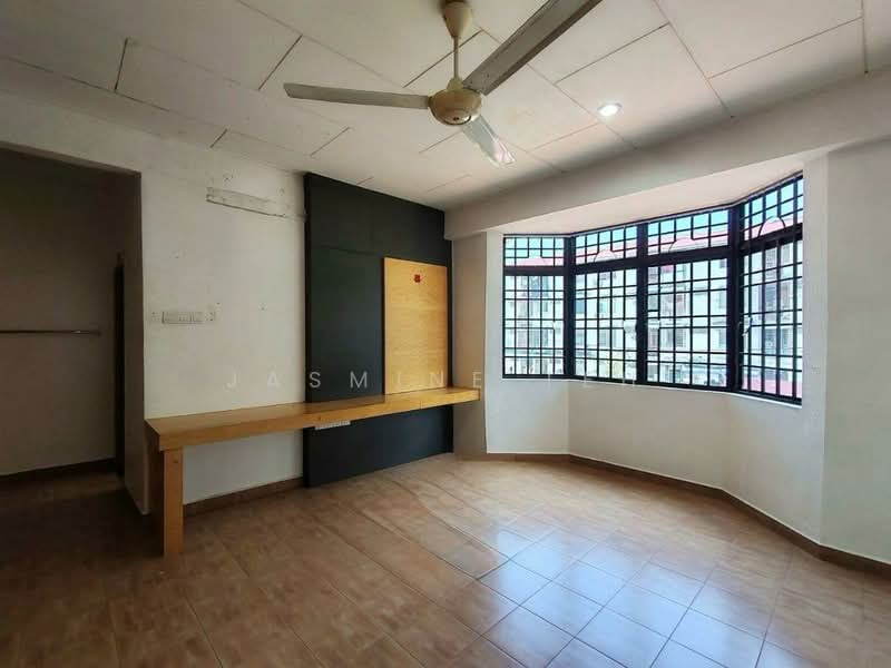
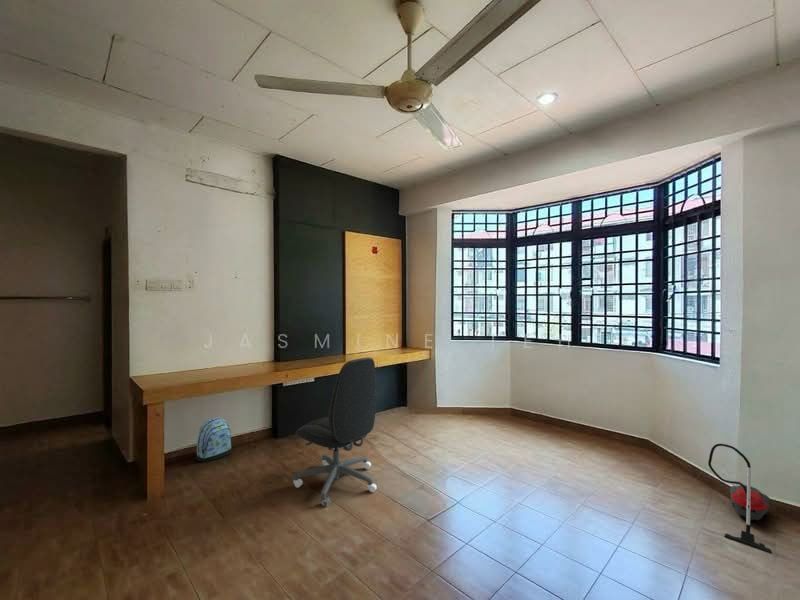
+ backpack [195,416,232,462]
+ office chair [292,357,378,507]
+ vacuum cleaner [707,443,773,555]
